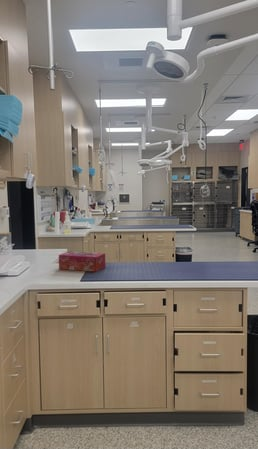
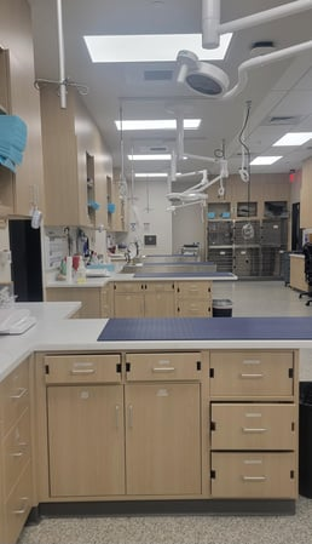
- tissue box [58,251,106,273]
